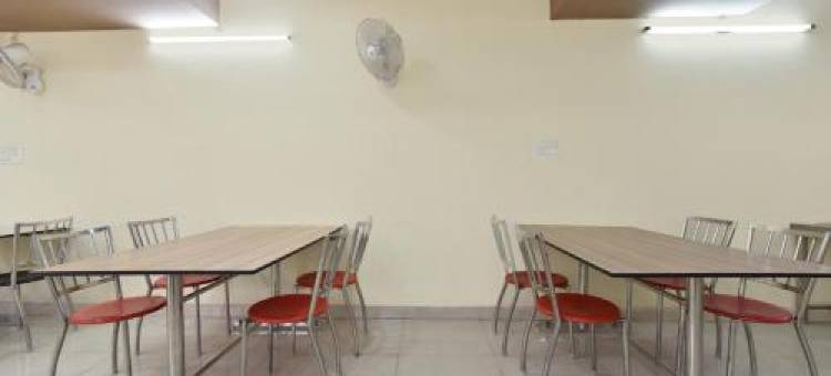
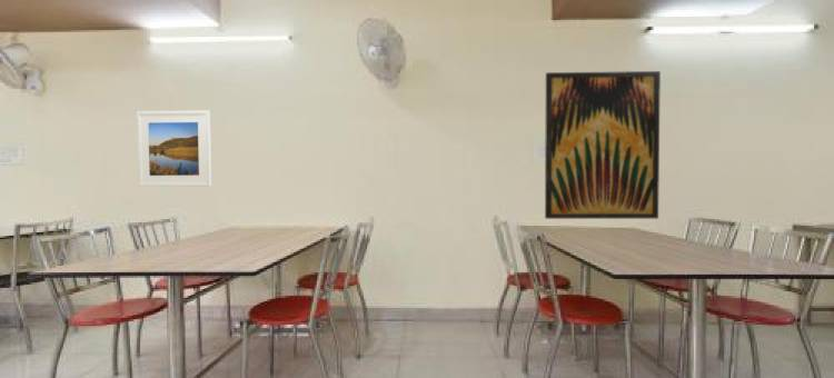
+ wall art [544,70,662,220]
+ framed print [136,110,212,188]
